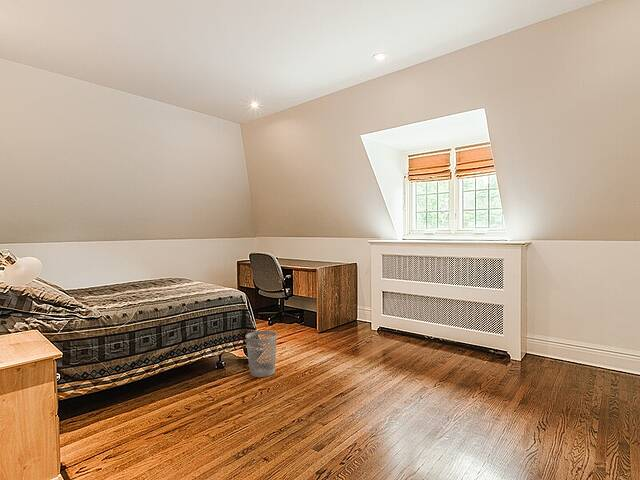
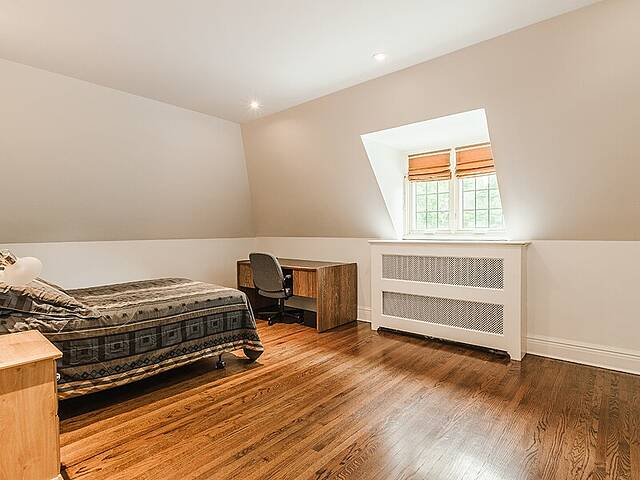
- wastebasket [245,330,278,378]
